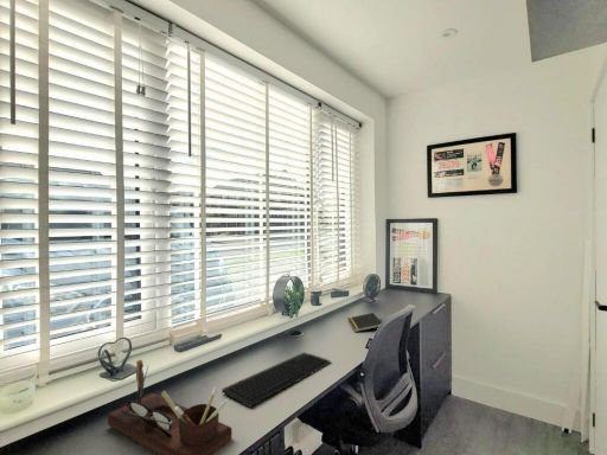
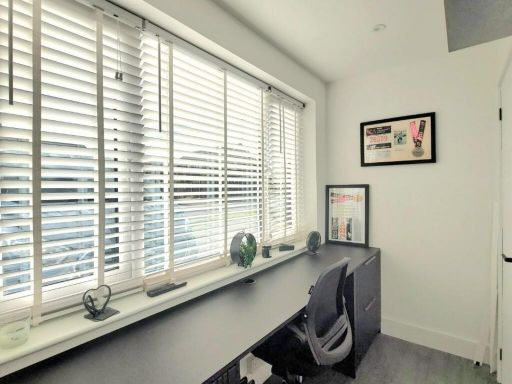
- notepad [346,312,383,333]
- keyboard [221,352,332,409]
- desk organizer [107,359,234,455]
